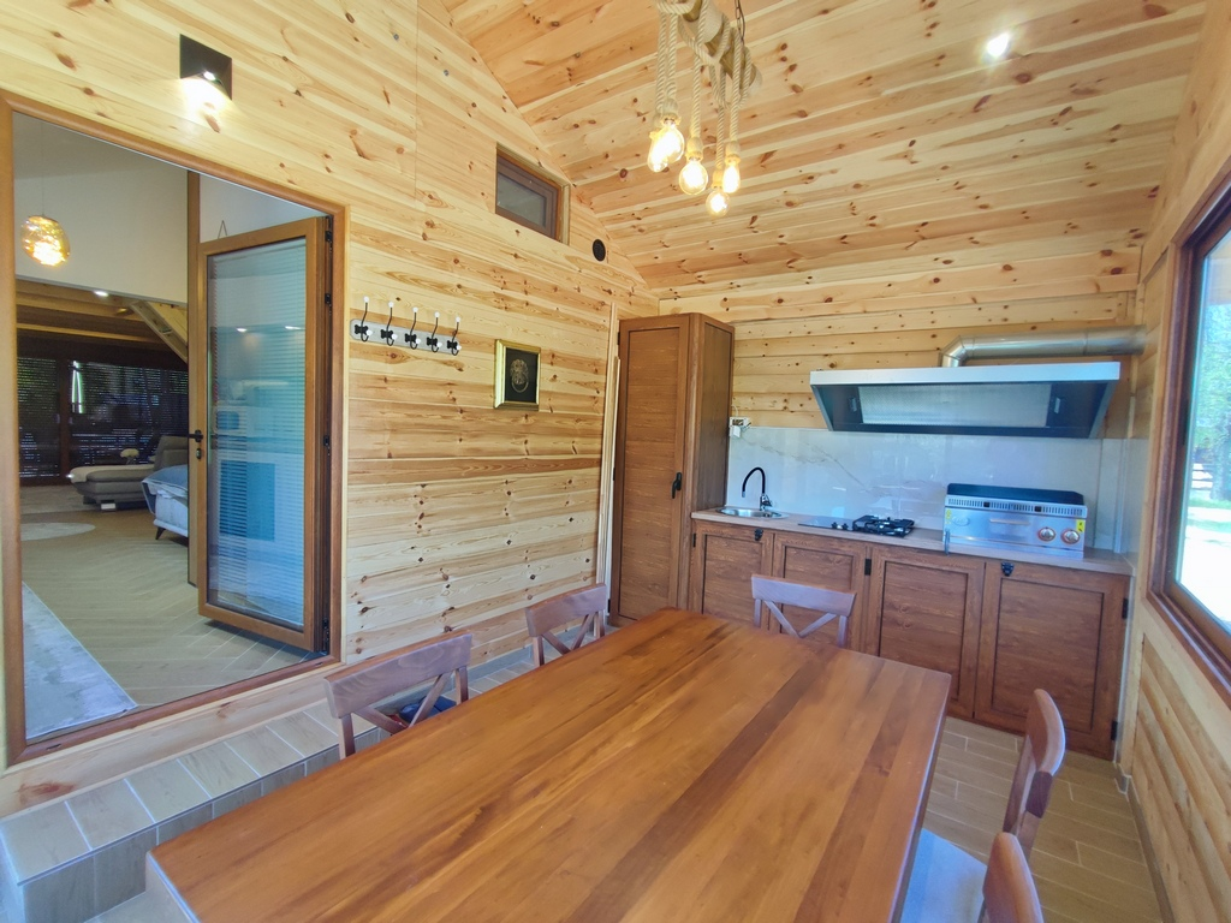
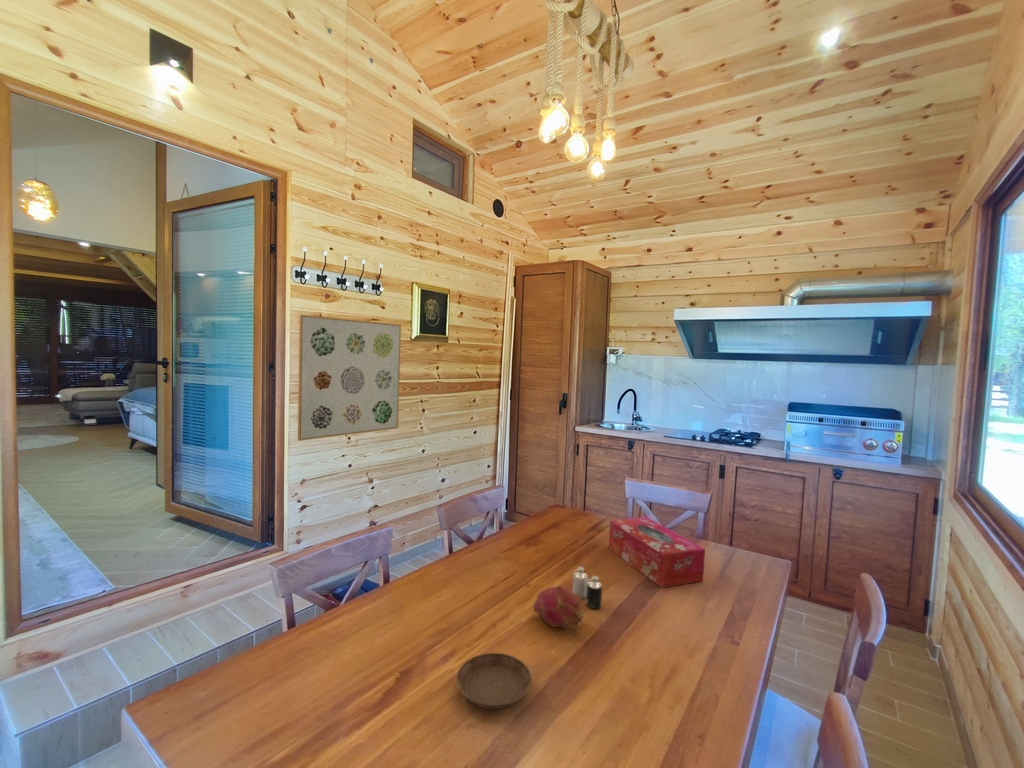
+ tissue box [608,516,706,588]
+ wall art [297,314,402,442]
+ fruit [532,585,586,629]
+ saucer [455,652,533,710]
+ candle [572,566,603,610]
